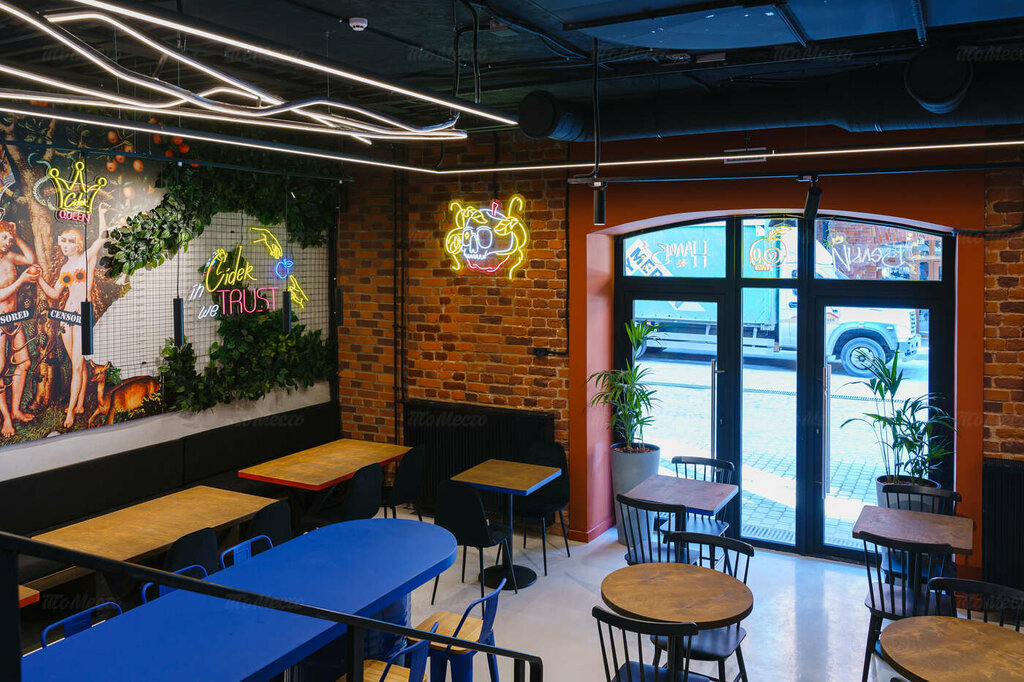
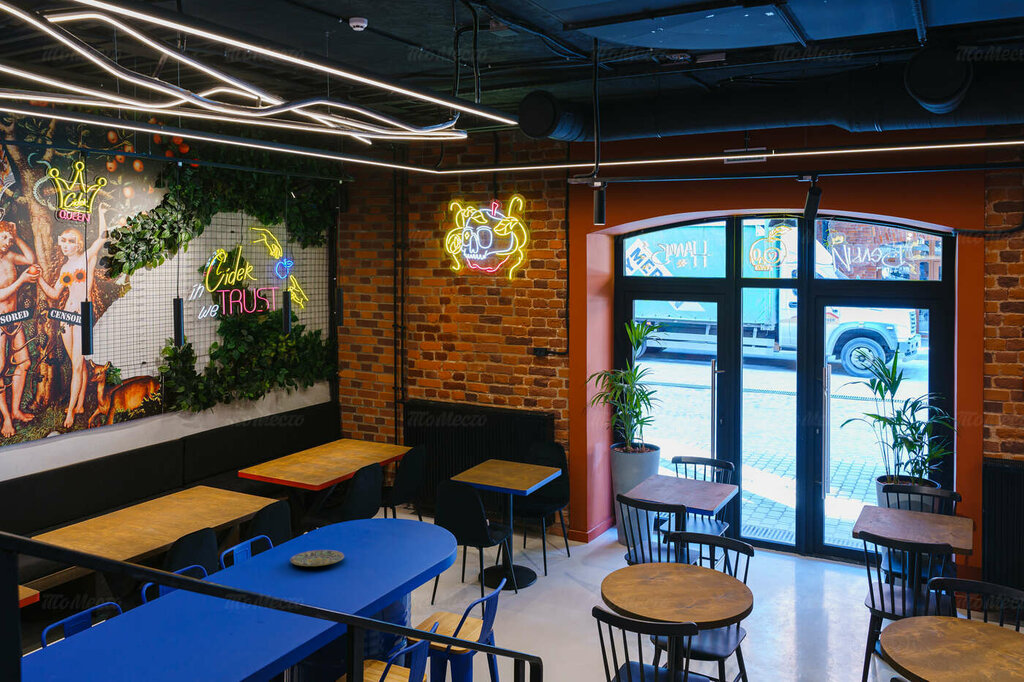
+ plate [289,549,345,567]
